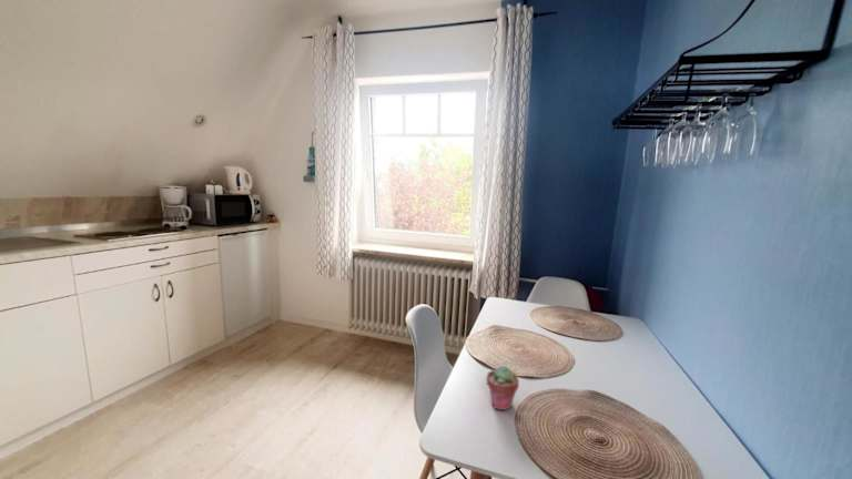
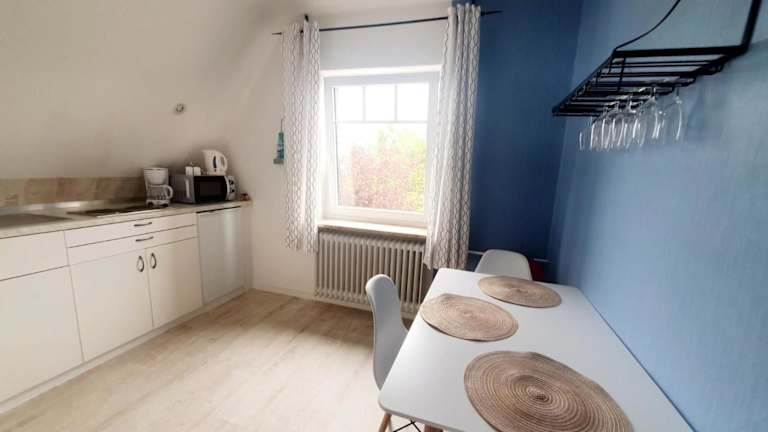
- potted succulent [485,365,520,411]
